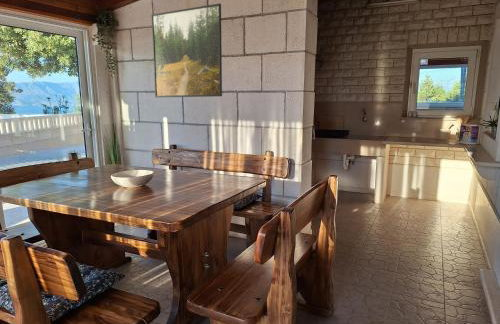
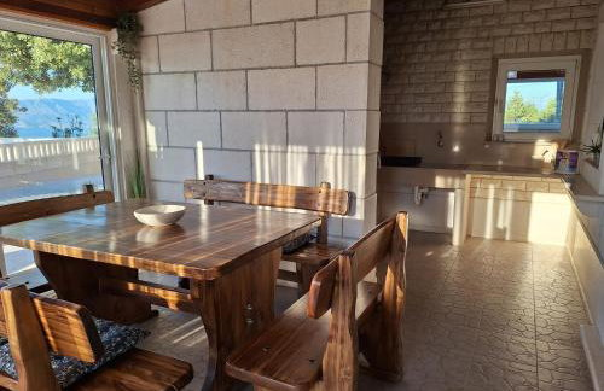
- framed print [151,3,223,98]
